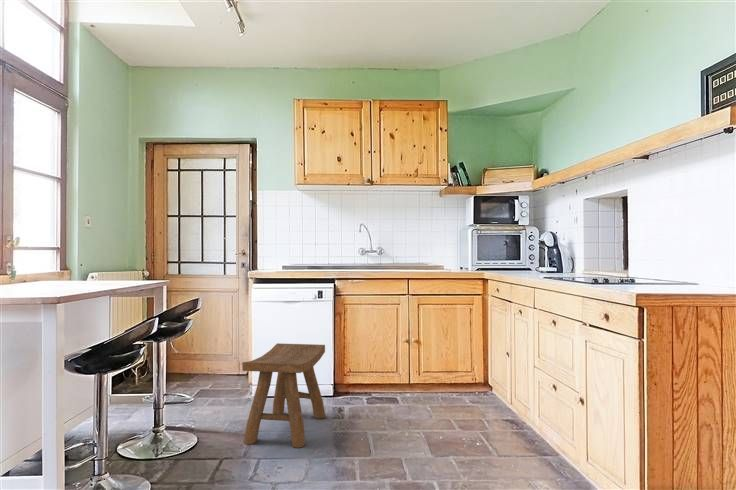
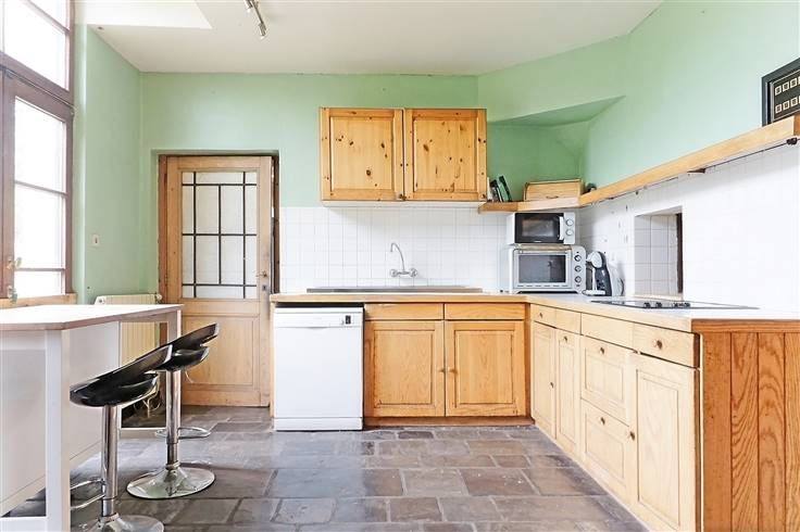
- stool [241,342,326,449]
